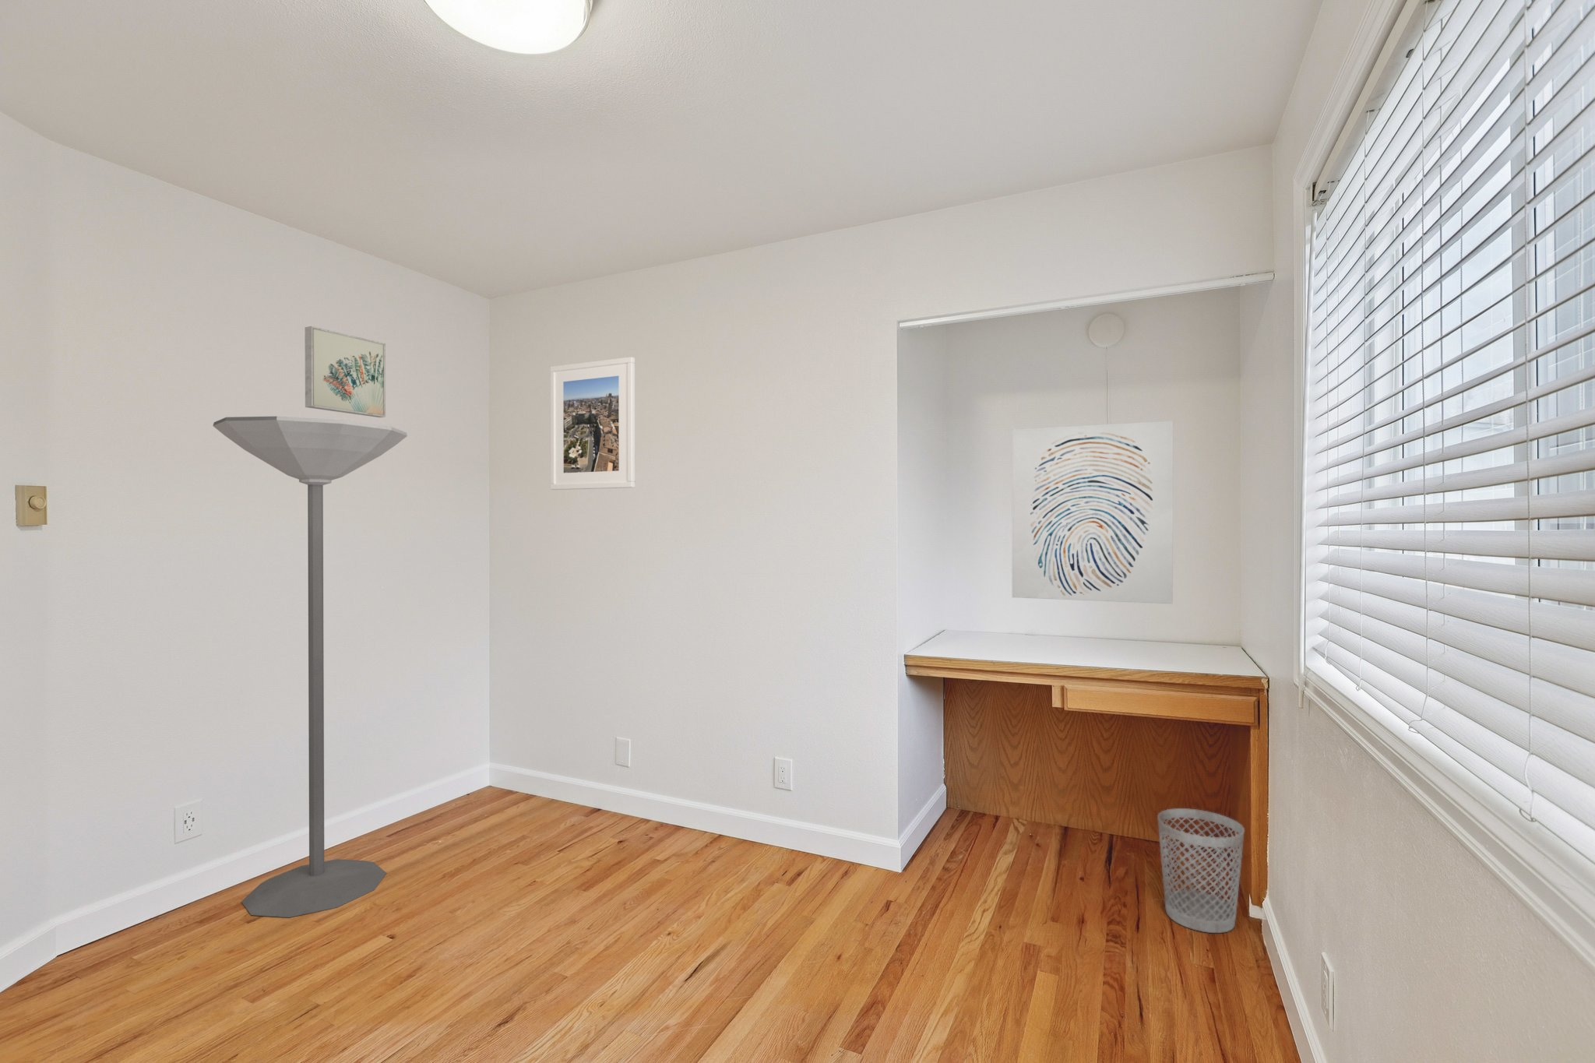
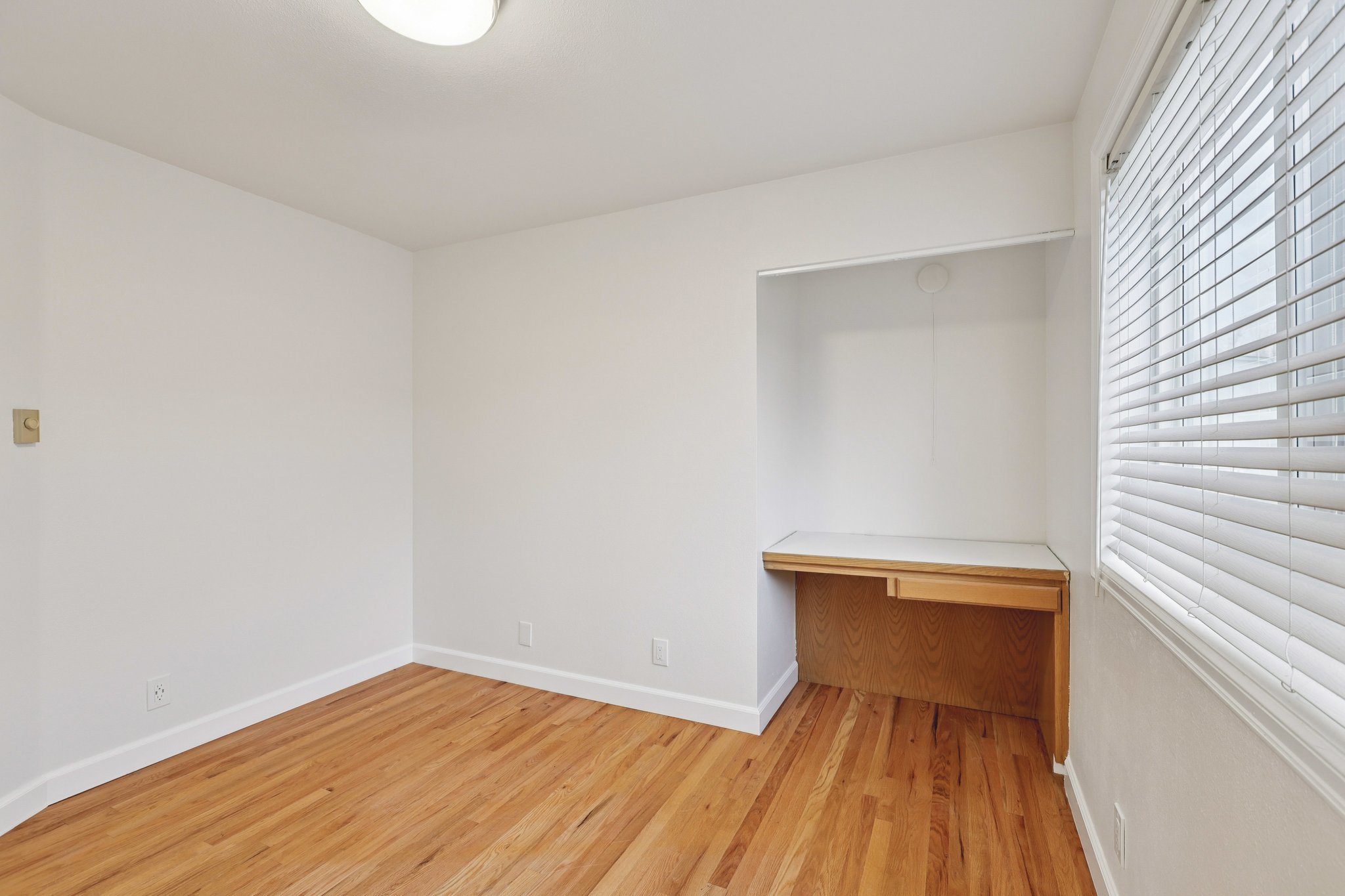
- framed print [550,356,636,491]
- wall art [1012,420,1174,604]
- wastebasket [1156,808,1245,934]
- floor lamp [212,416,408,918]
- wall art [305,325,387,418]
